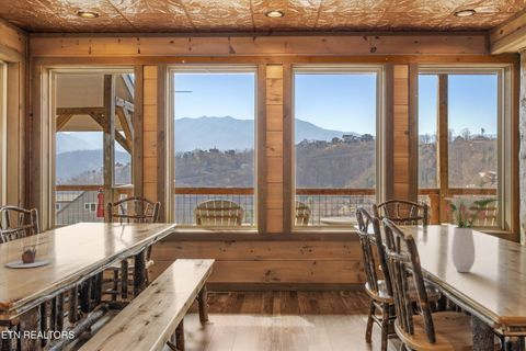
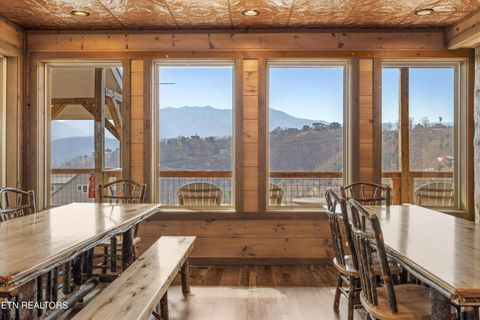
- teapot [4,245,50,269]
- flower arrangement [443,195,508,273]
